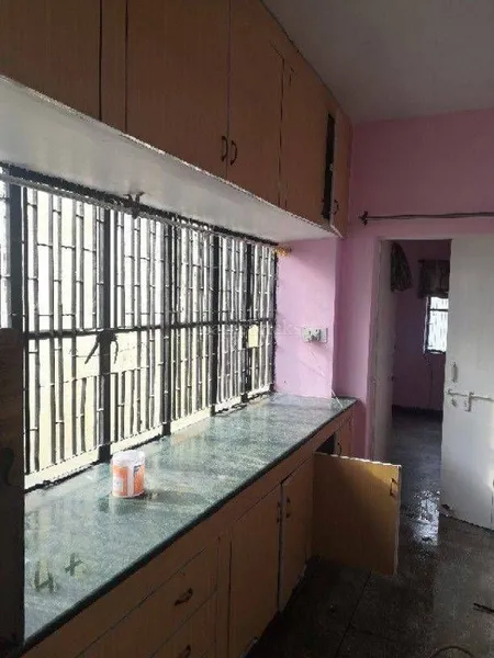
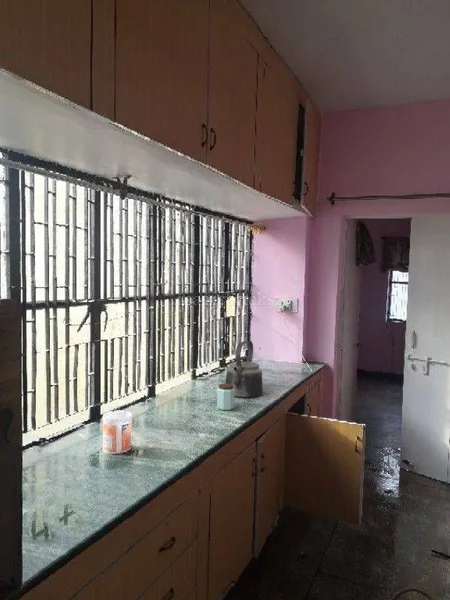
+ kettle [225,340,264,399]
+ peanut butter [216,383,235,411]
